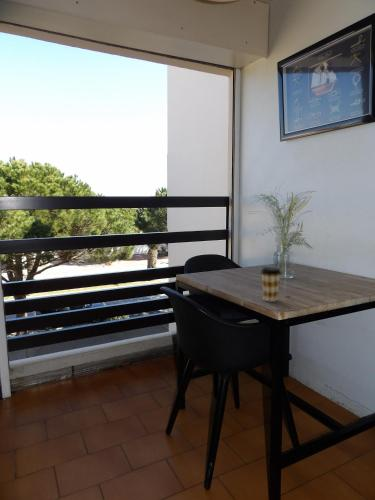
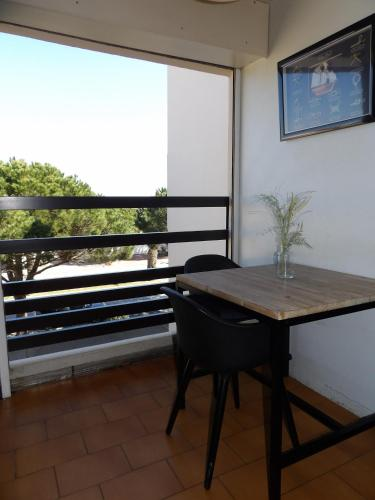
- coffee cup [259,266,283,303]
